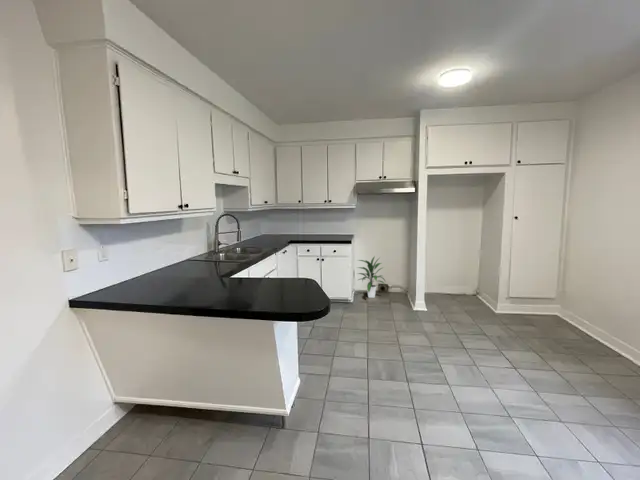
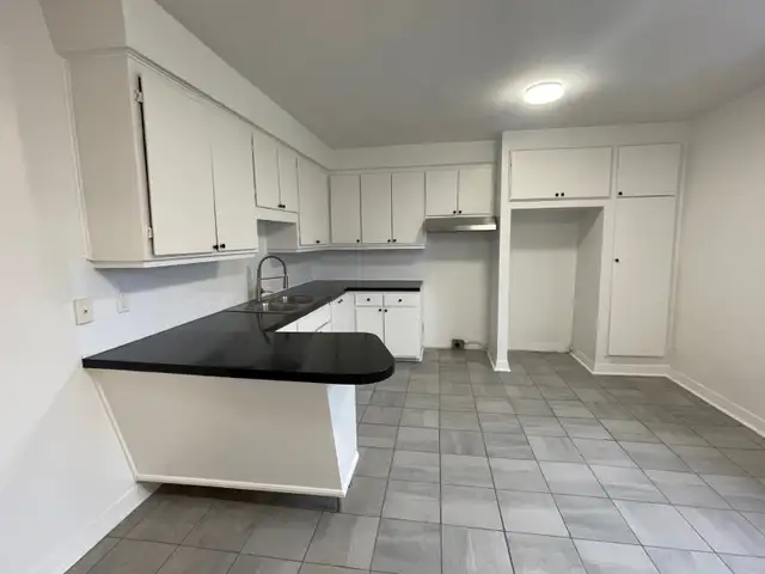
- indoor plant [357,255,387,299]
